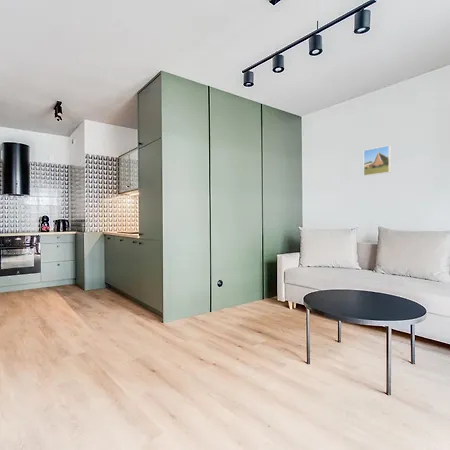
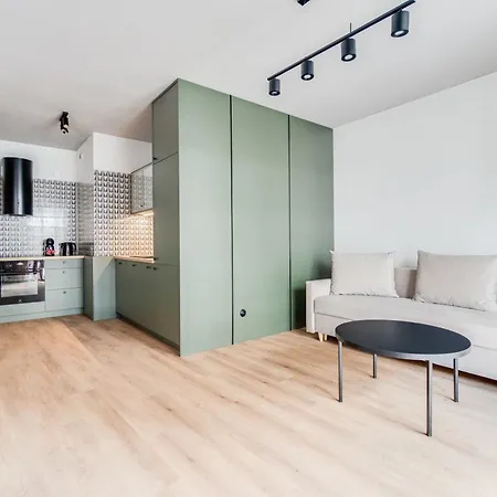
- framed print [363,144,391,177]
